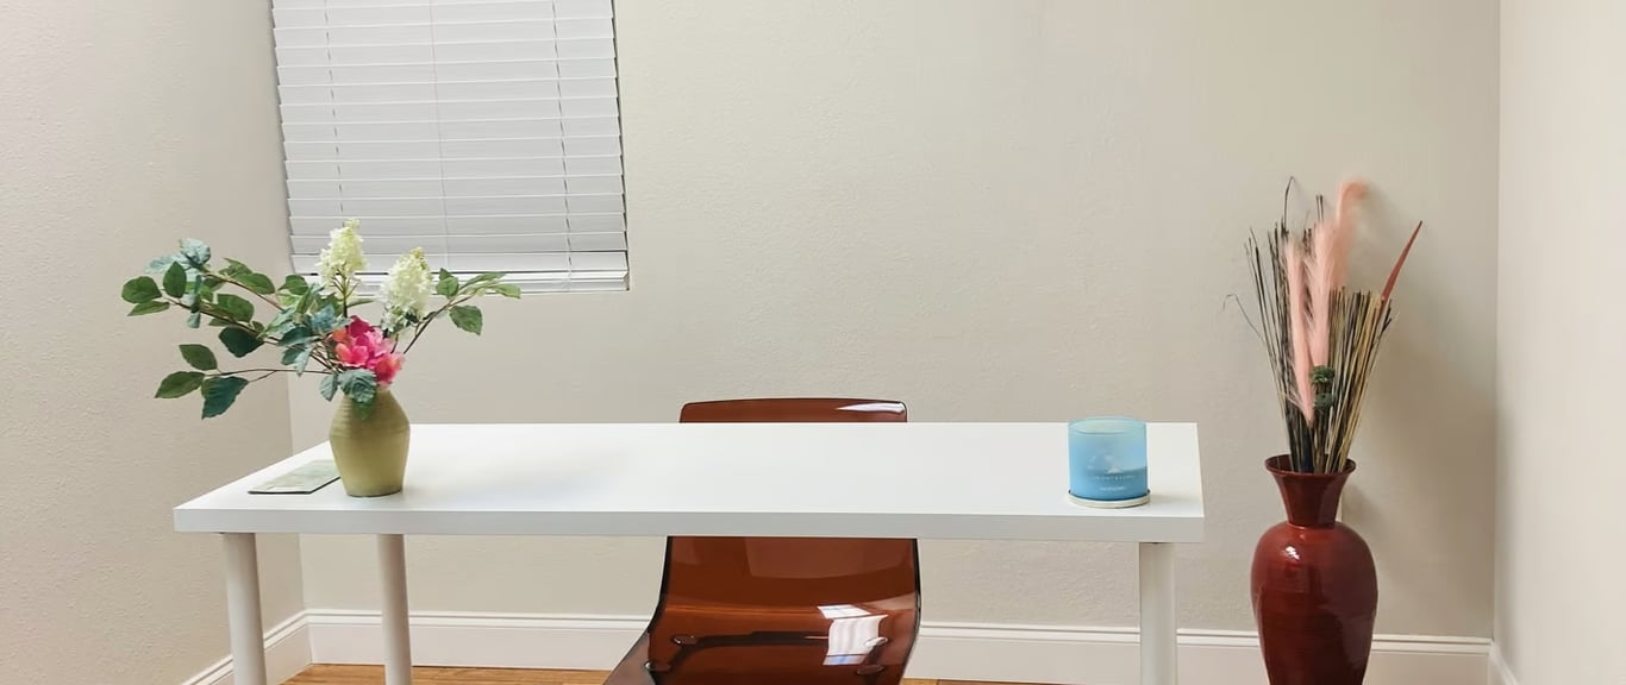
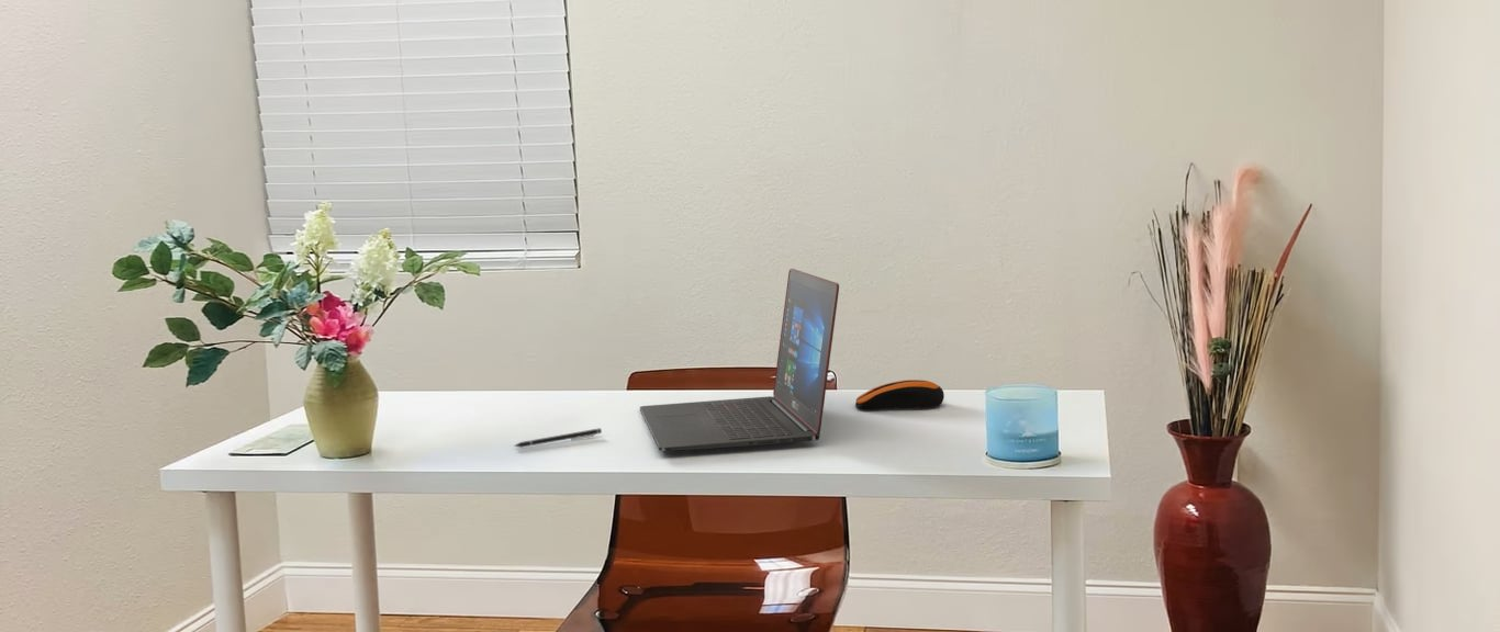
+ computer mouse [854,379,945,411]
+ pen [513,427,603,449]
+ laptop [639,268,840,452]
